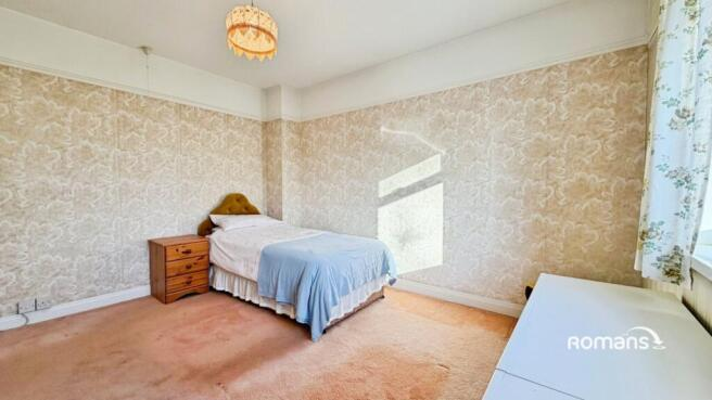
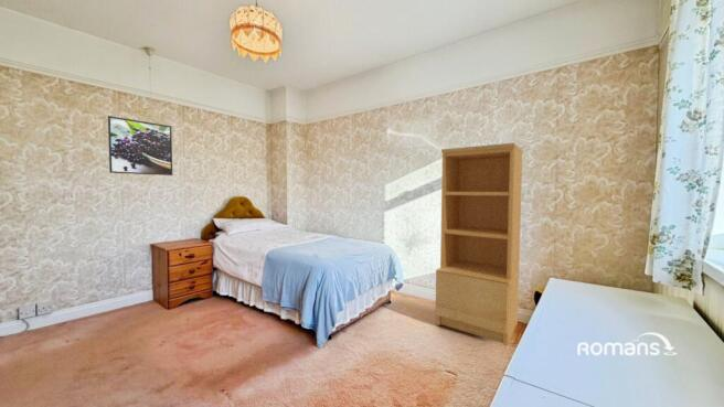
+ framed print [107,115,173,176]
+ bookcase [435,142,524,347]
